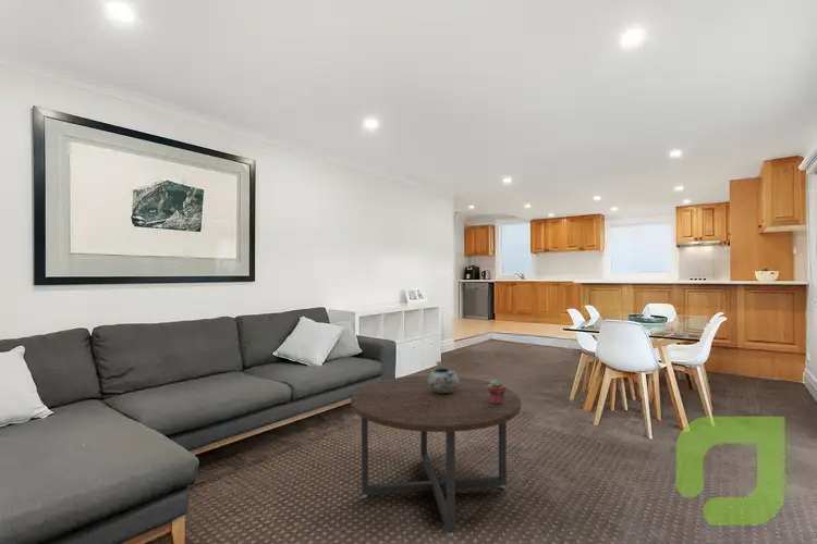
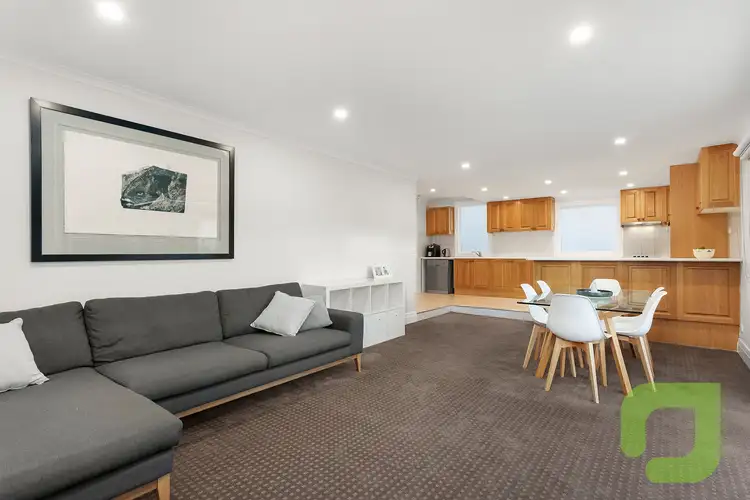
- potted succulent [487,379,507,404]
- coffee table [350,374,522,537]
- decorative bowl [428,360,459,393]
